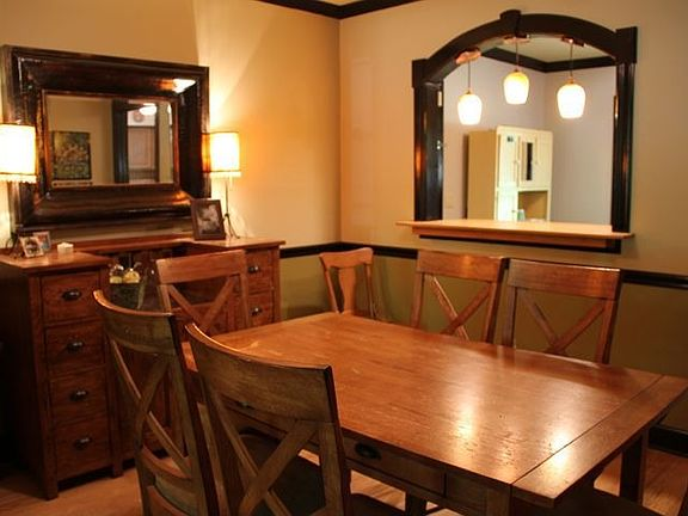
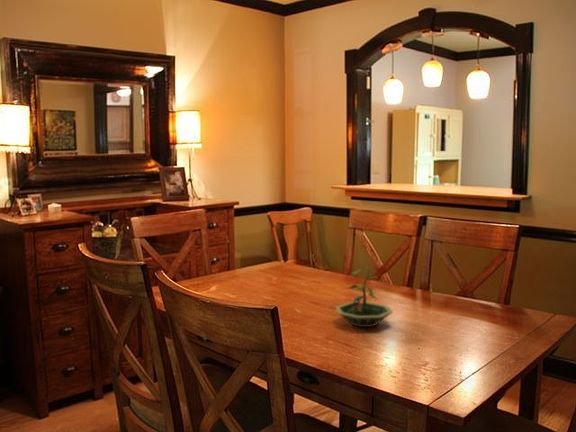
+ terrarium [334,266,394,328]
